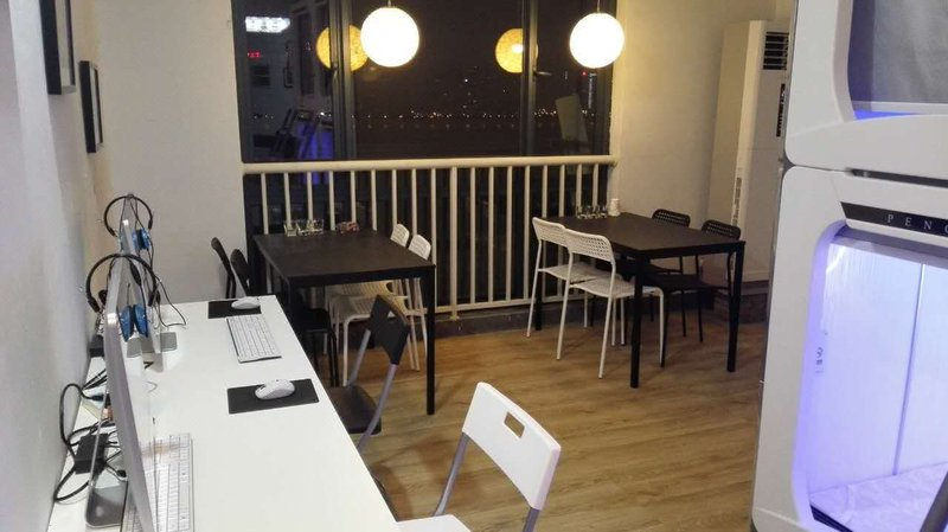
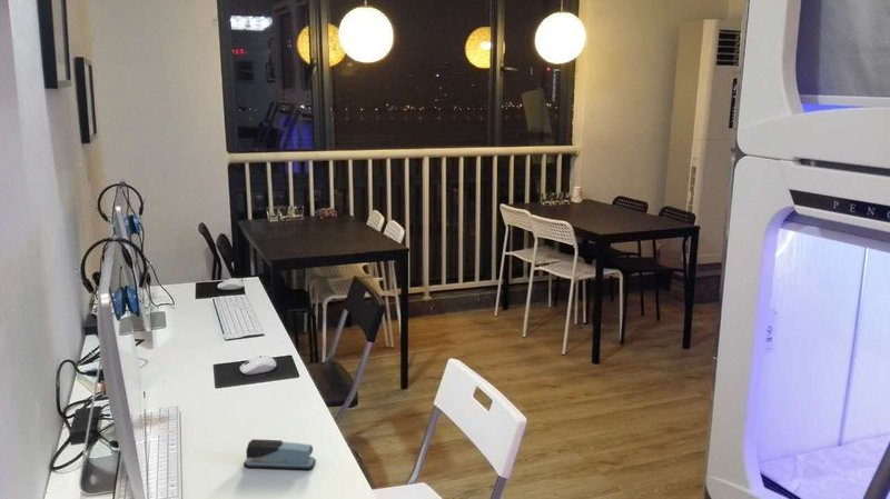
+ stapler [243,438,317,471]
